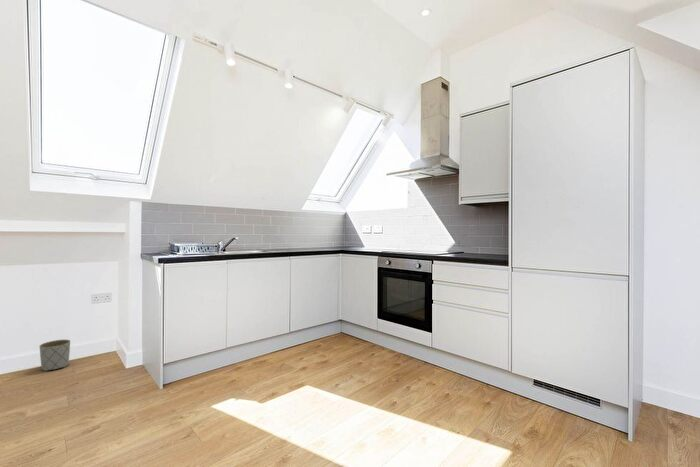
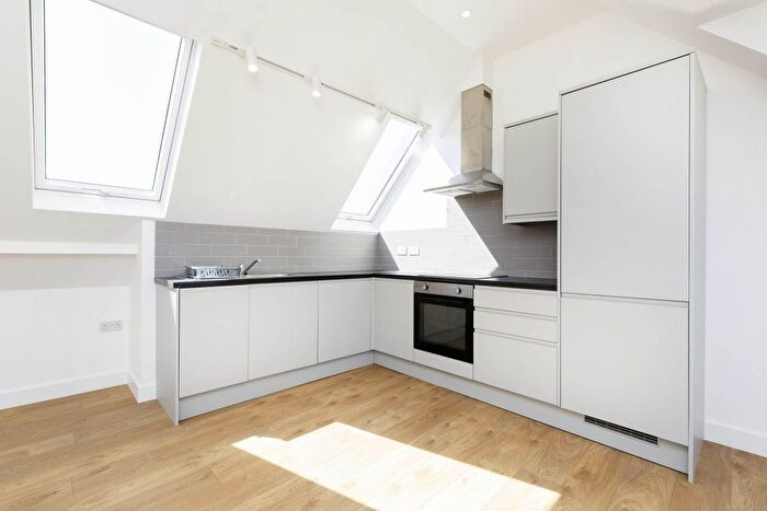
- planter [39,339,71,372]
